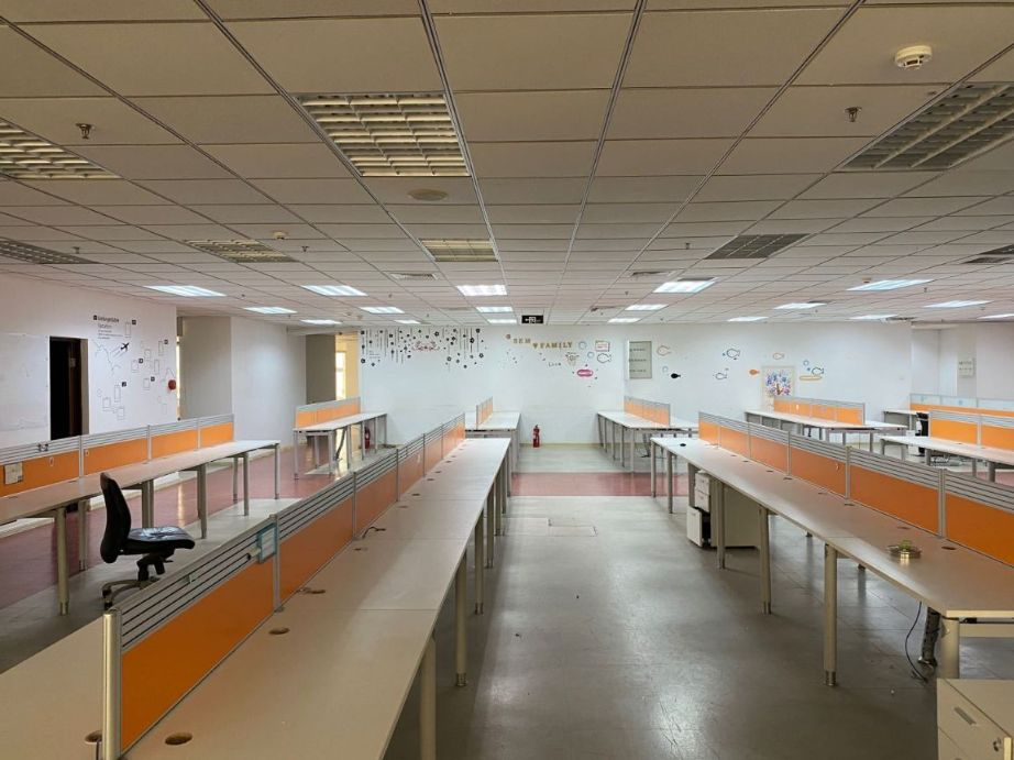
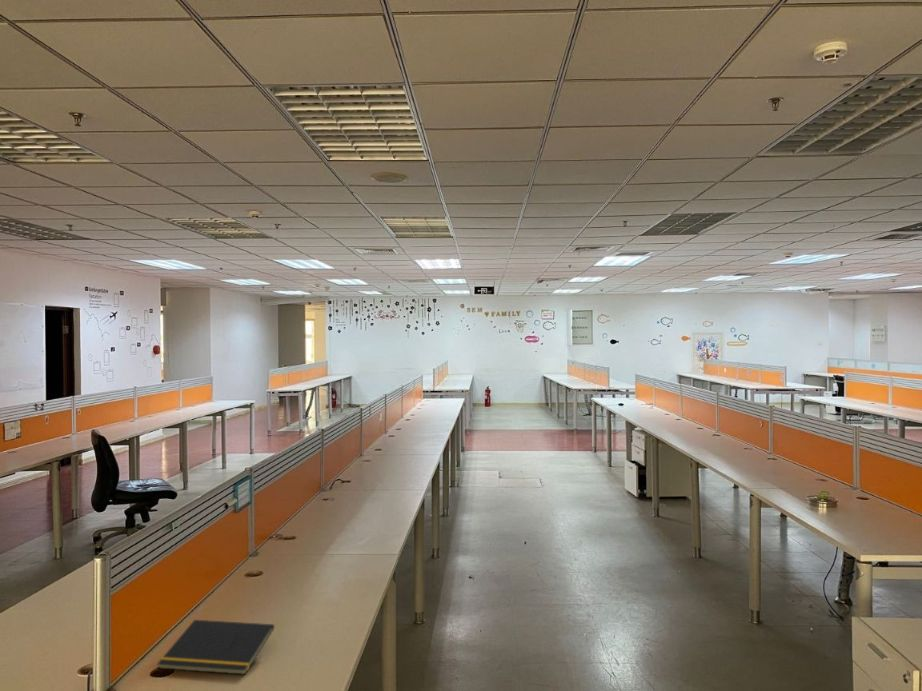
+ notepad [156,619,275,676]
